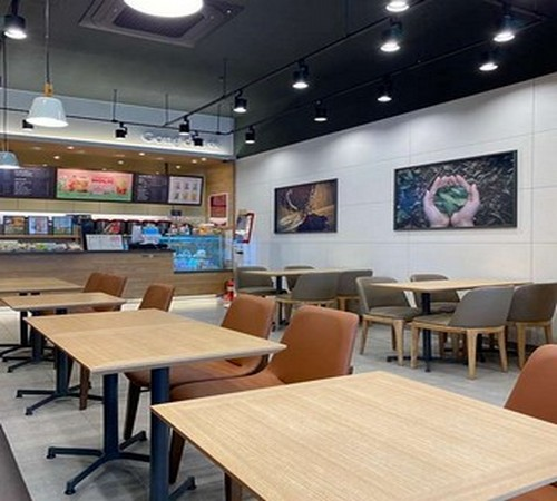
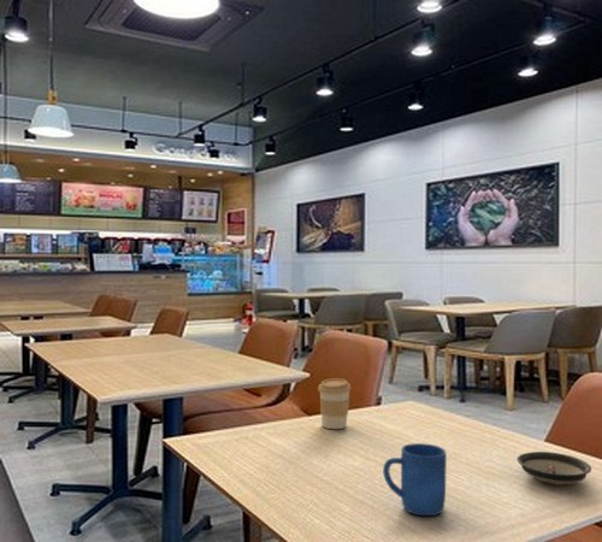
+ saucer [515,450,592,487]
+ mug [382,442,448,517]
+ coffee cup [317,377,352,430]
